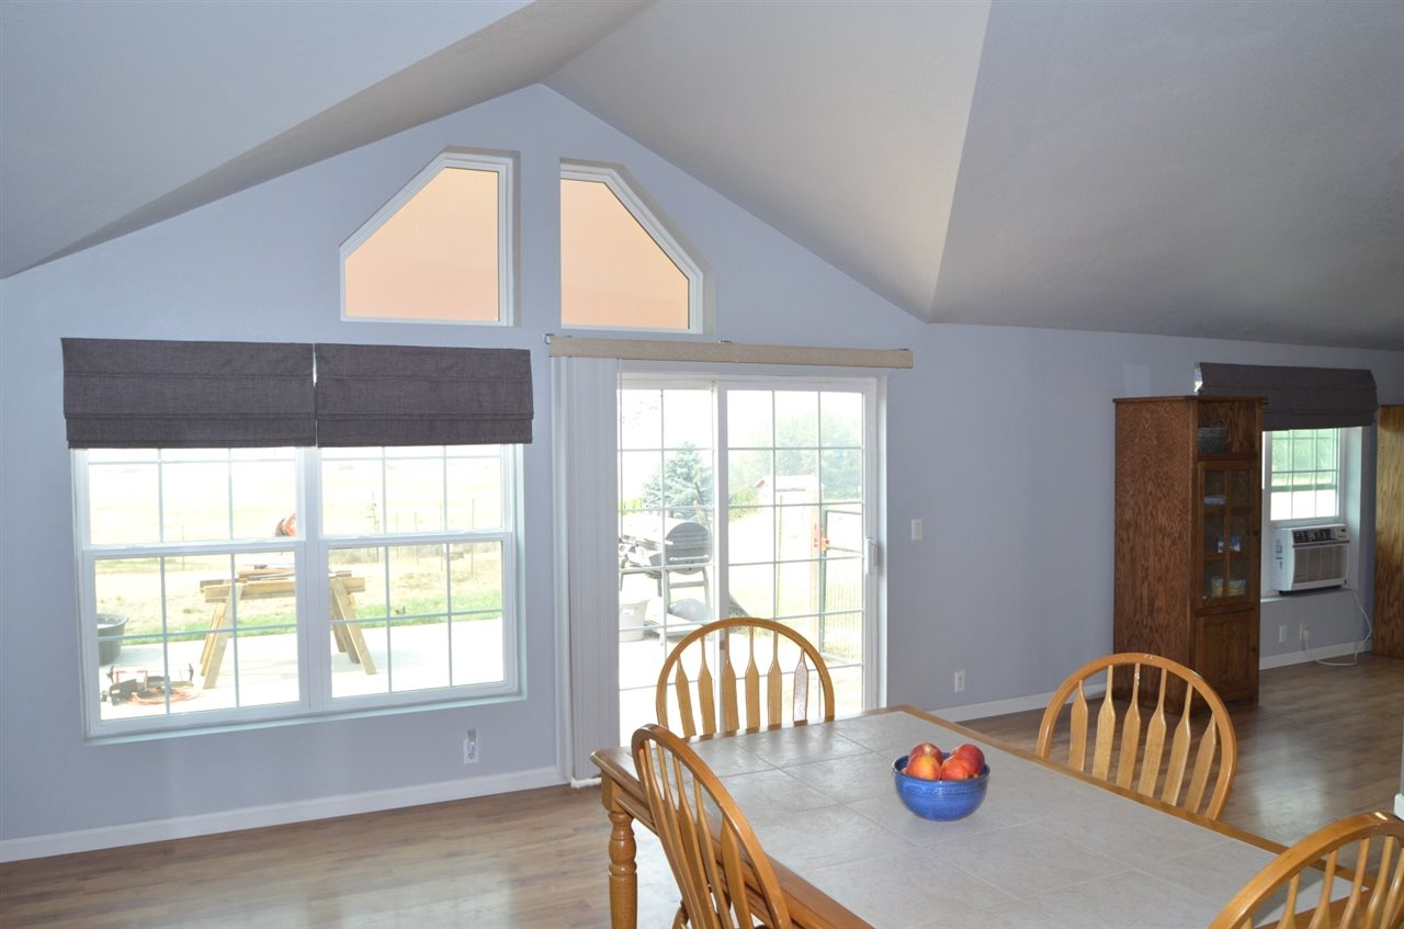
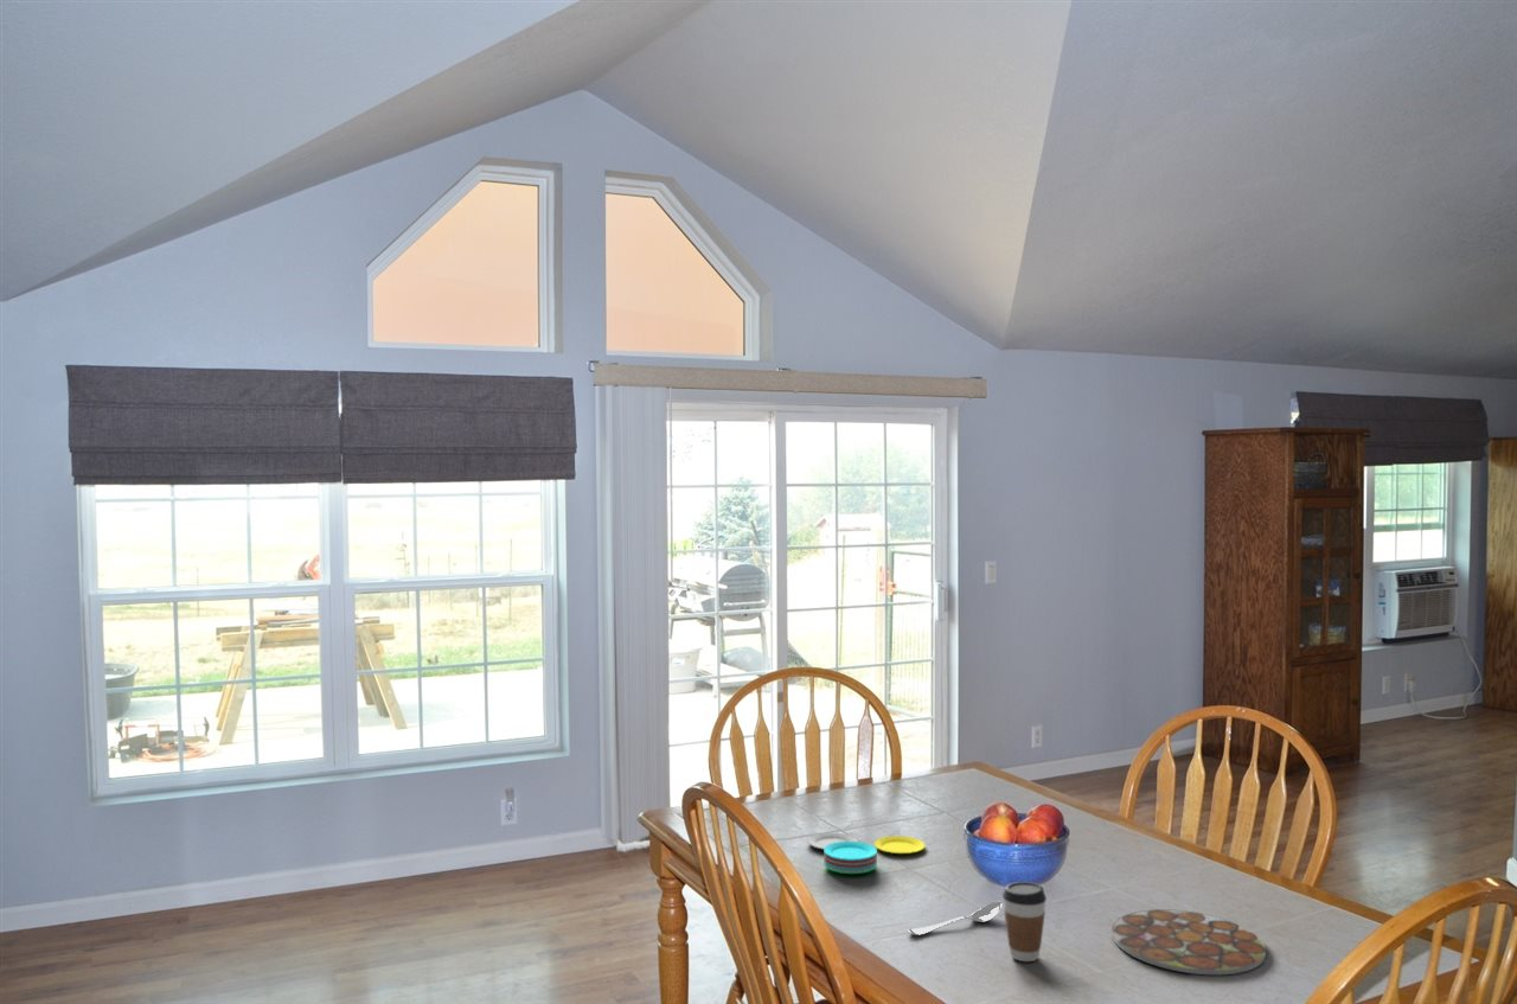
+ spoon [907,900,1003,936]
+ plate [1110,908,1267,976]
+ coffee cup [1001,881,1048,963]
+ plate [807,831,926,875]
